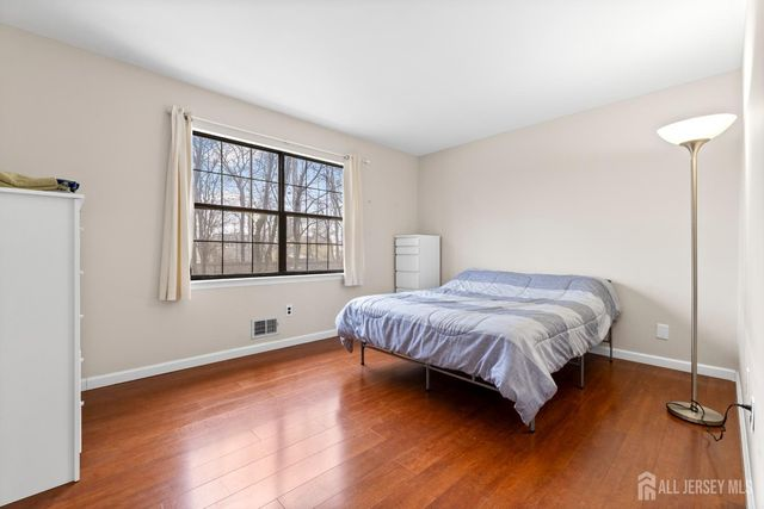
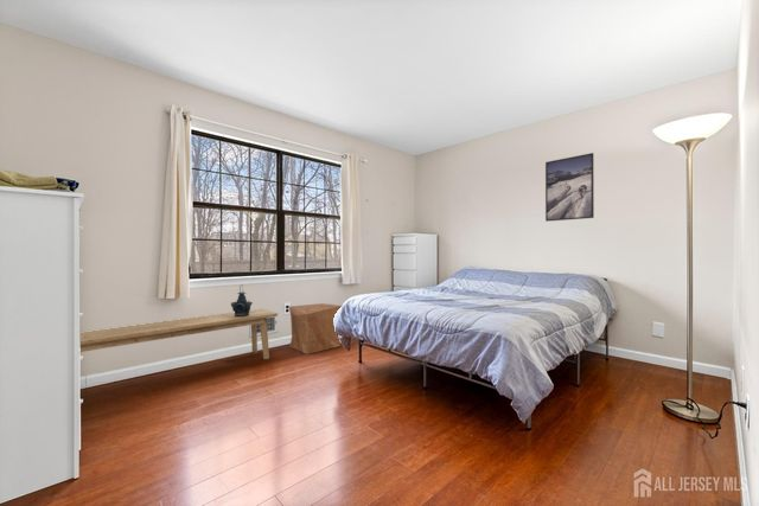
+ bench [79,308,279,360]
+ lantern [230,286,254,316]
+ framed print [544,152,595,223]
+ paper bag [288,302,343,356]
